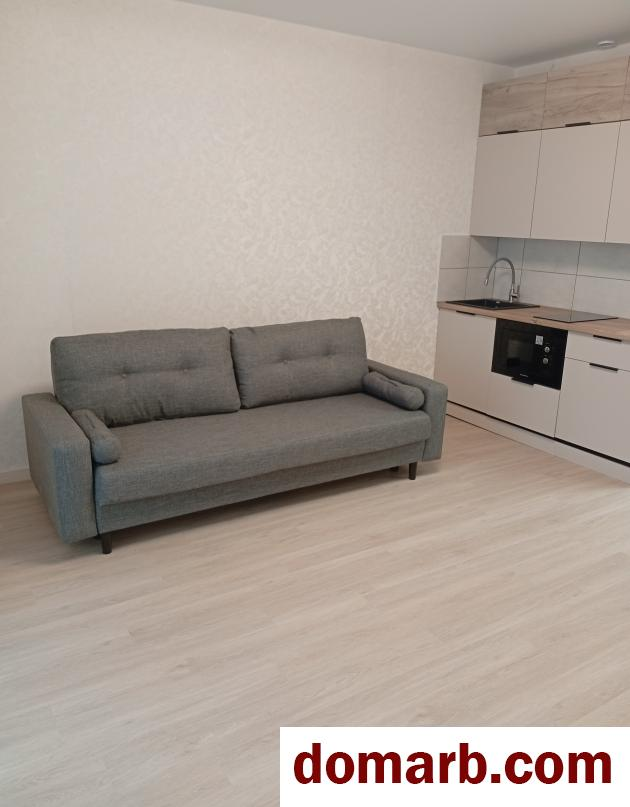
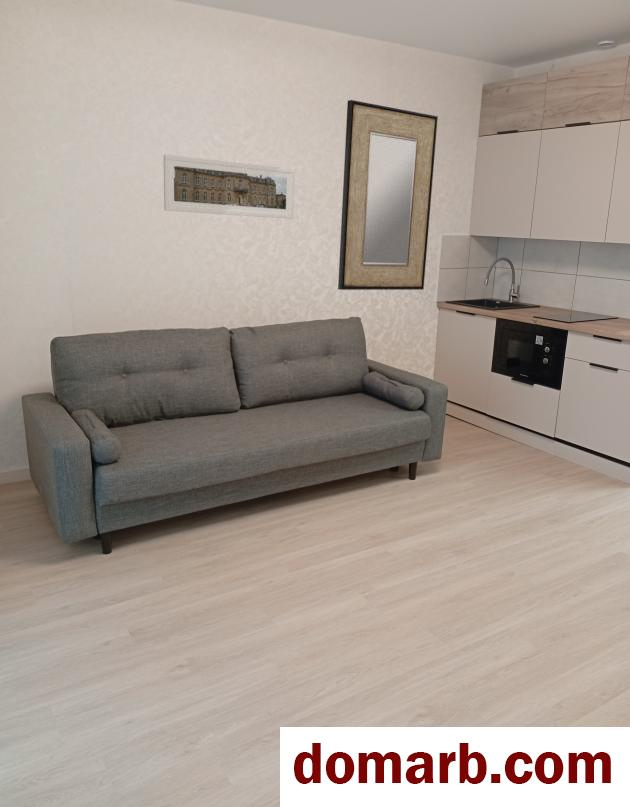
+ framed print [163,154,296,220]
+ home mirror [337,99,439,291]
